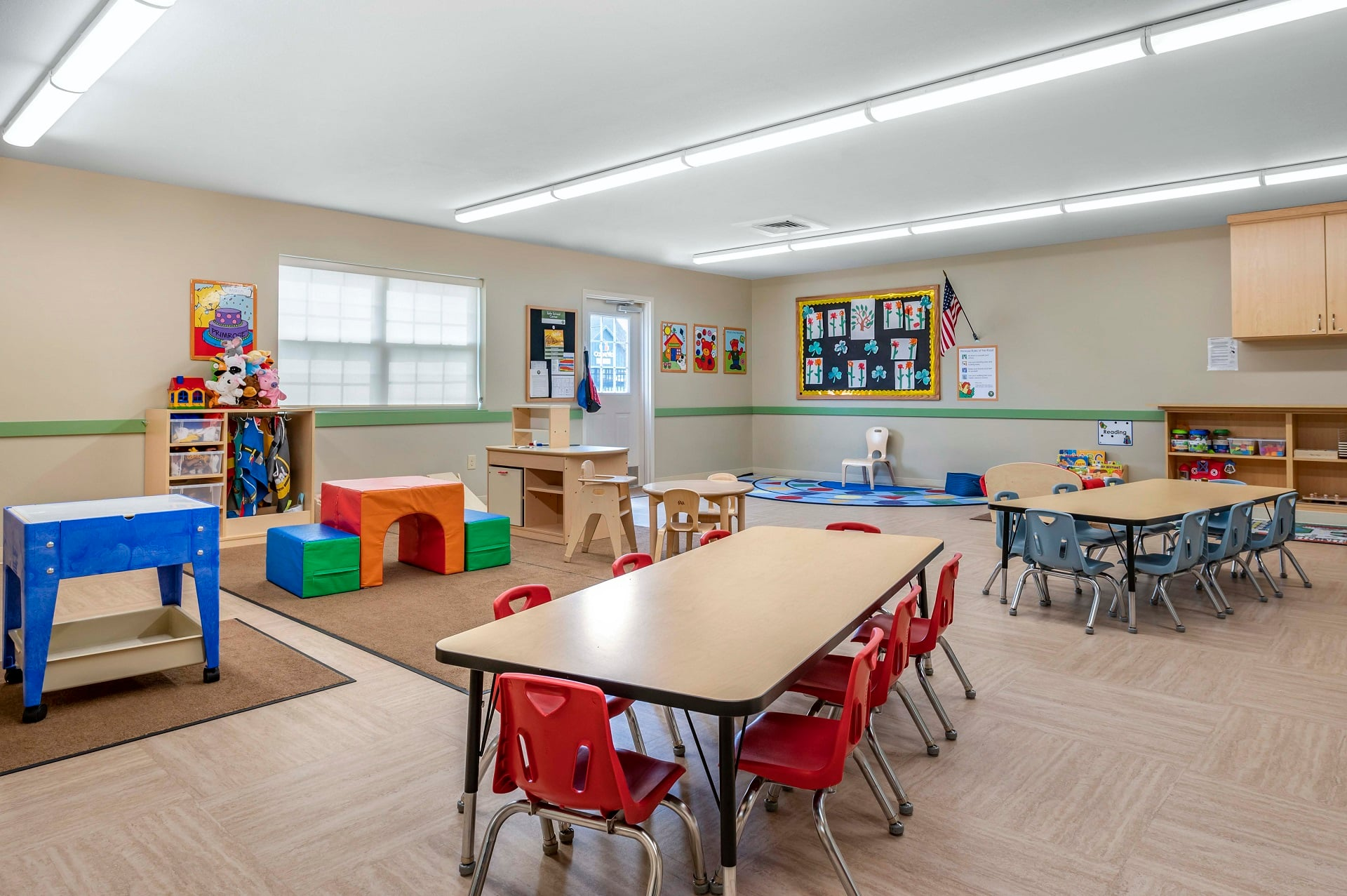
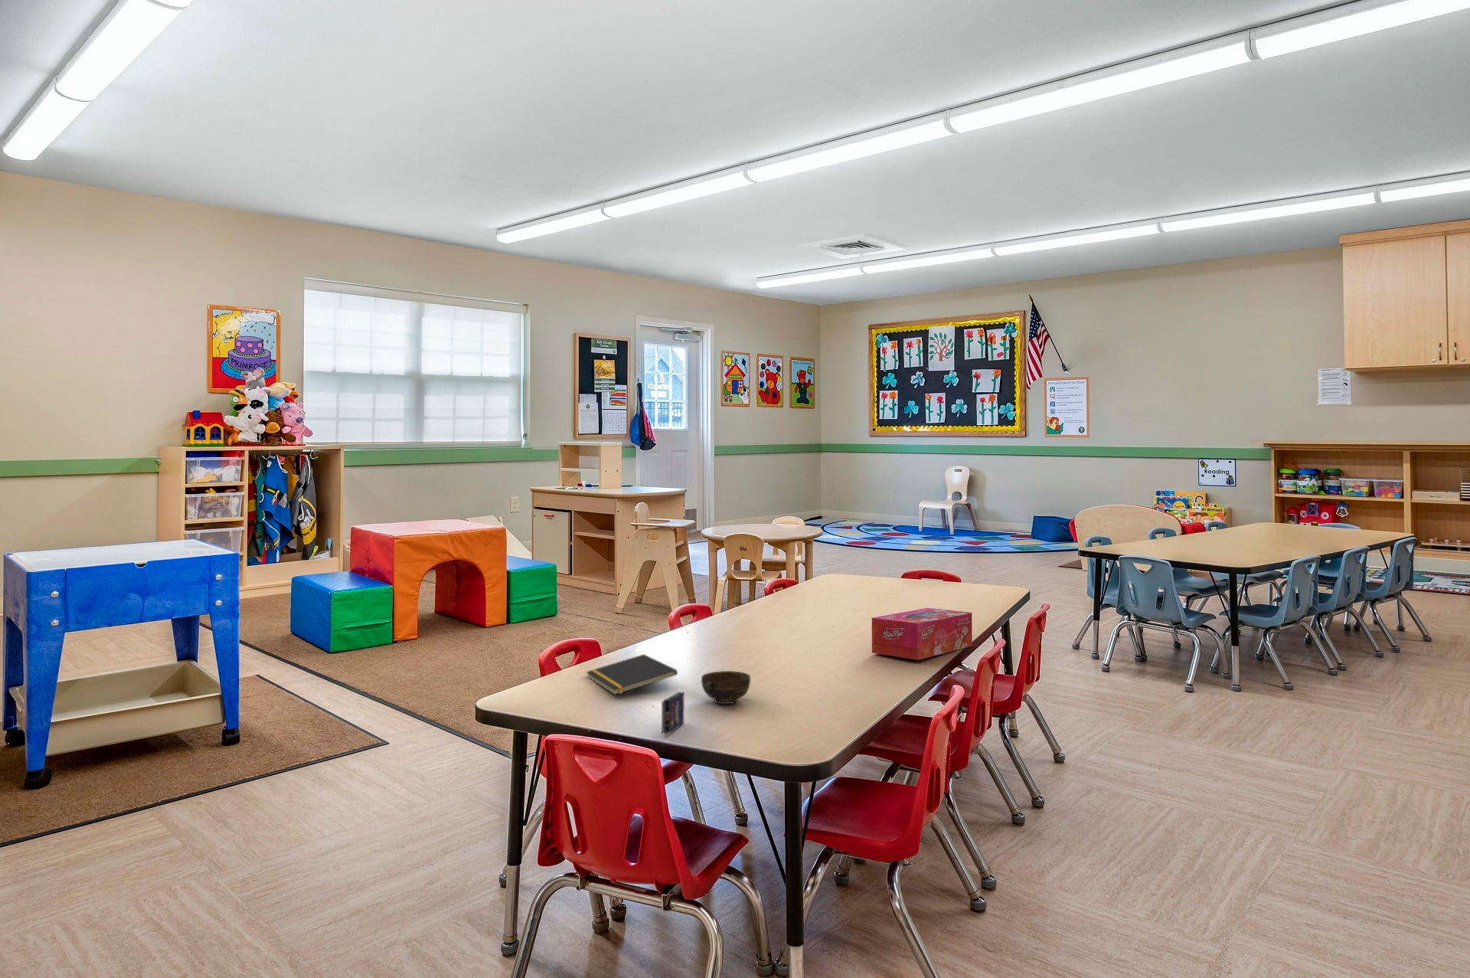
+ crayon box [660,692,685,737]
+ tissue box [871,607,973,660]
+ notepad [585,654,679,695]
+ cup [701,670,751,705]
